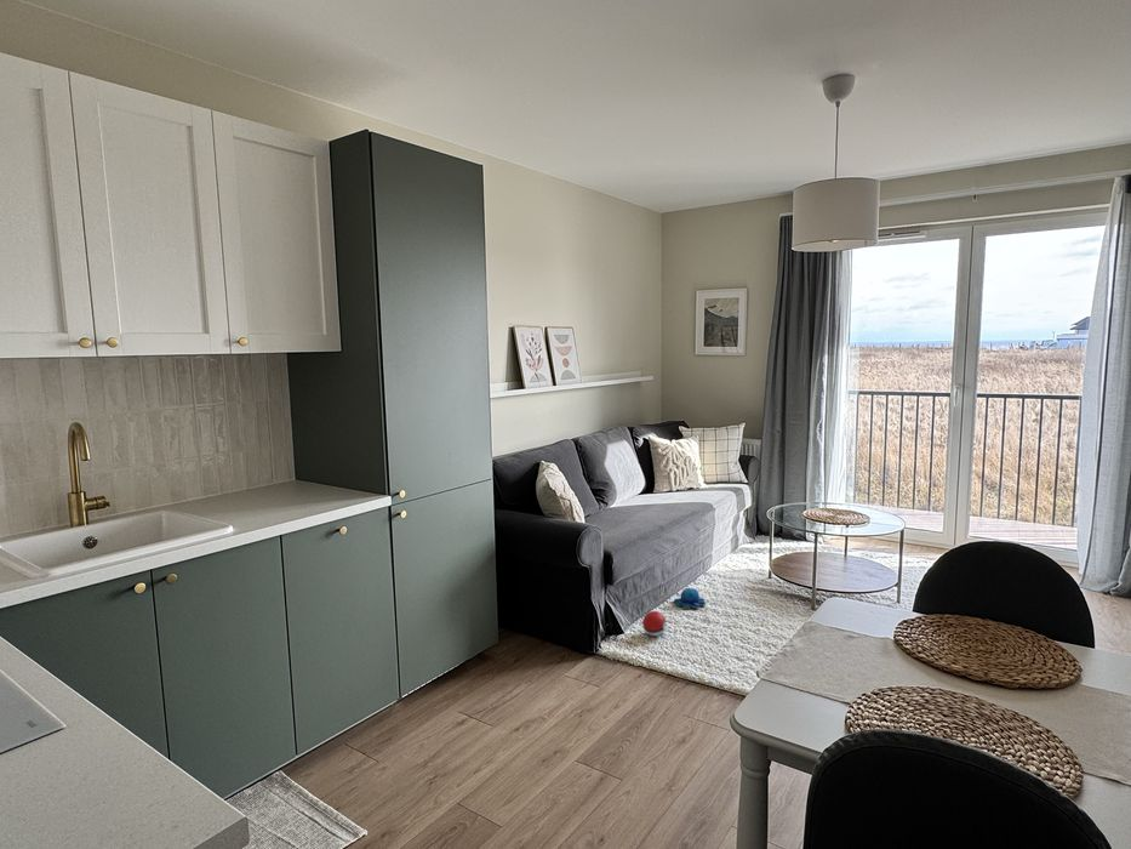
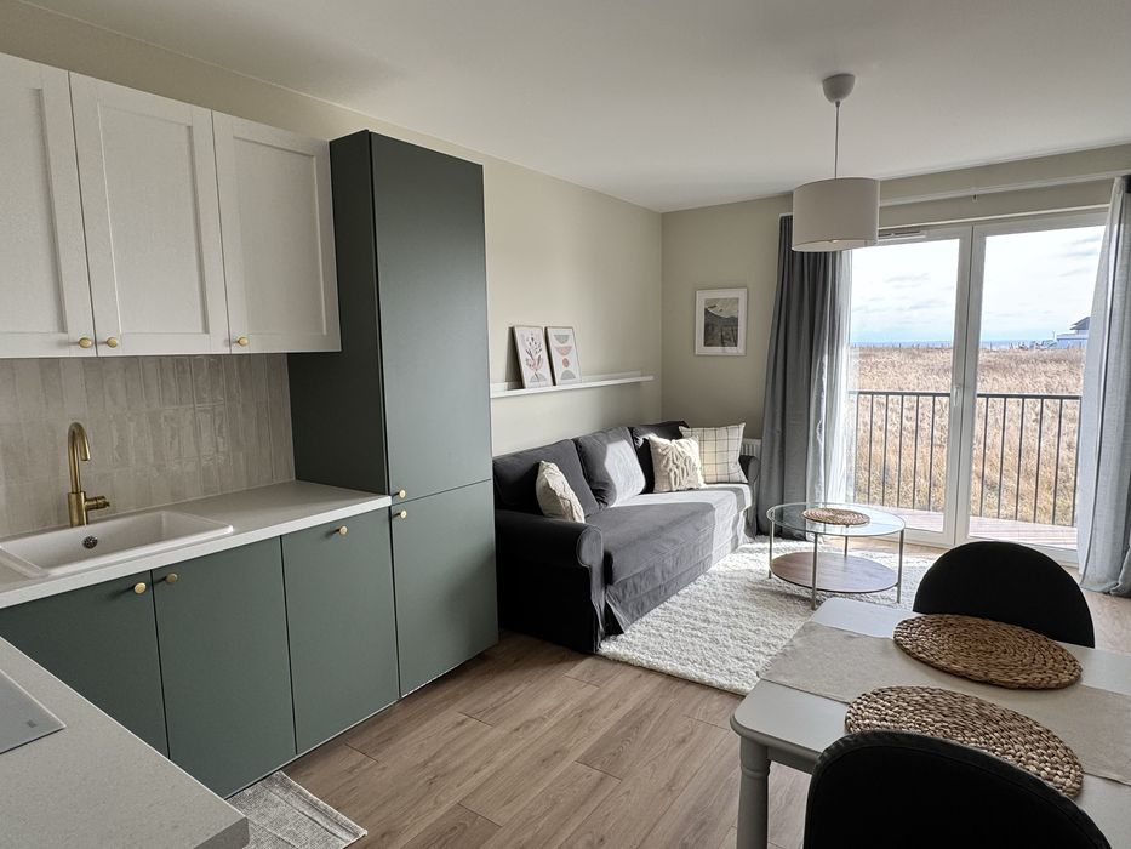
- ball [641,610,668,637]
- plush toy [673,587,707,611]
